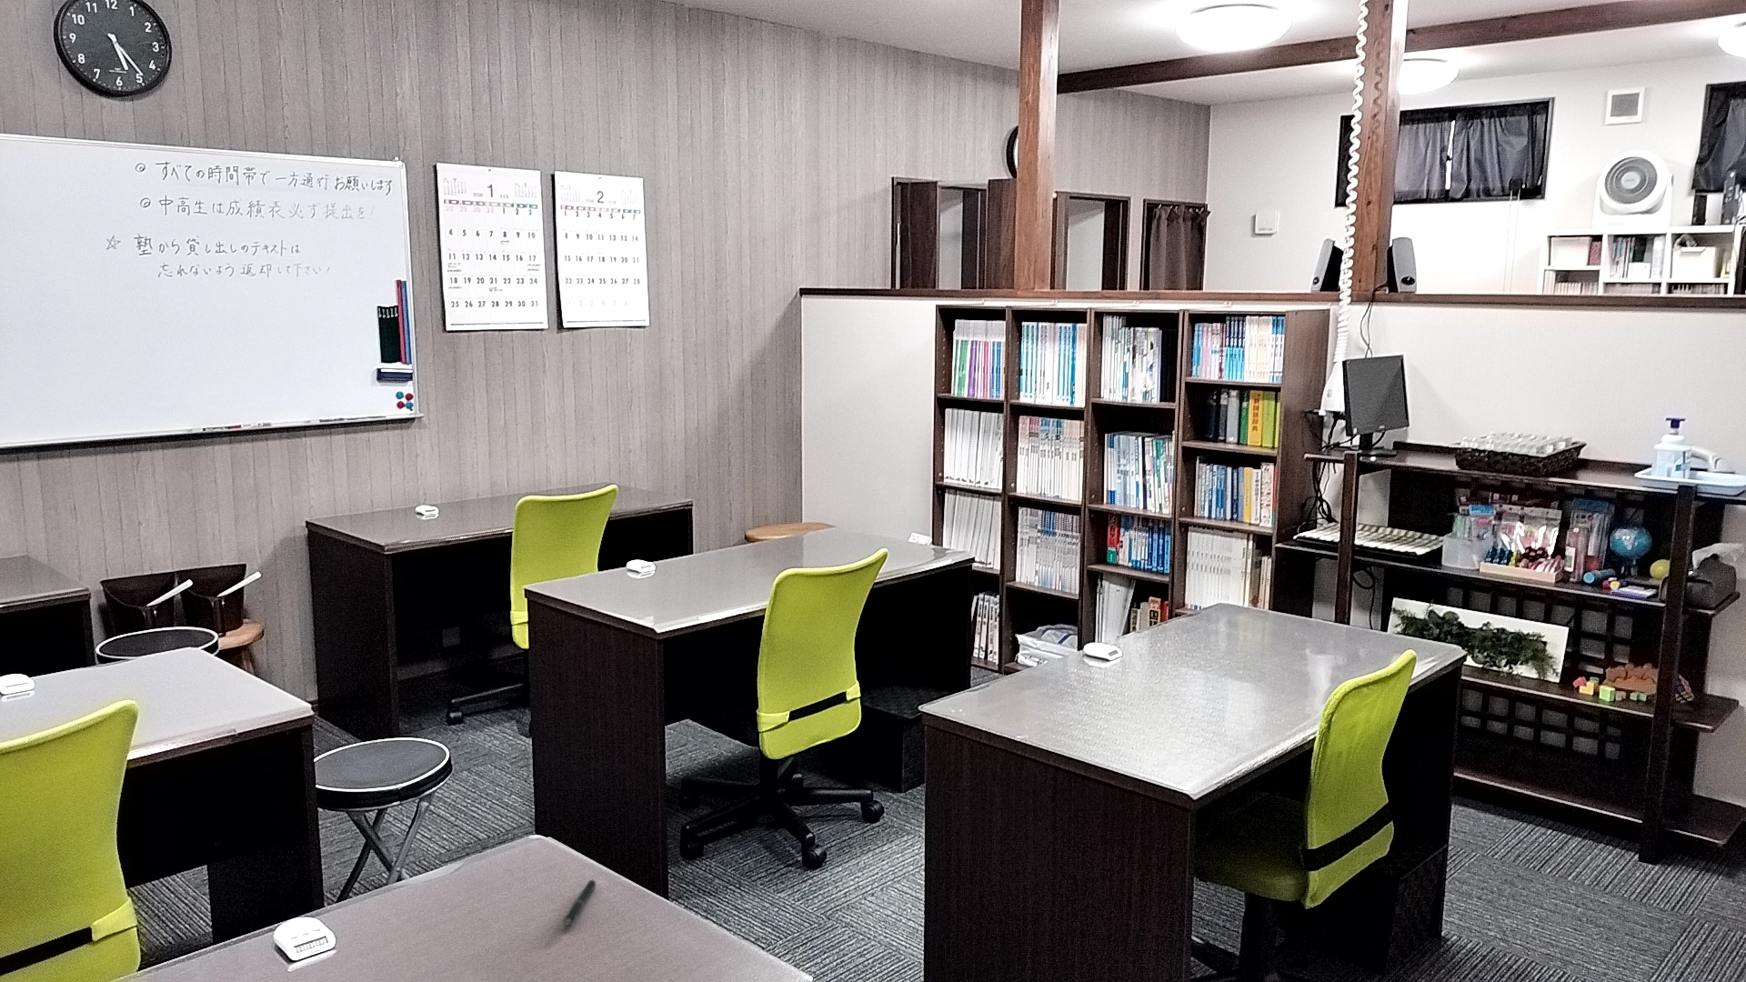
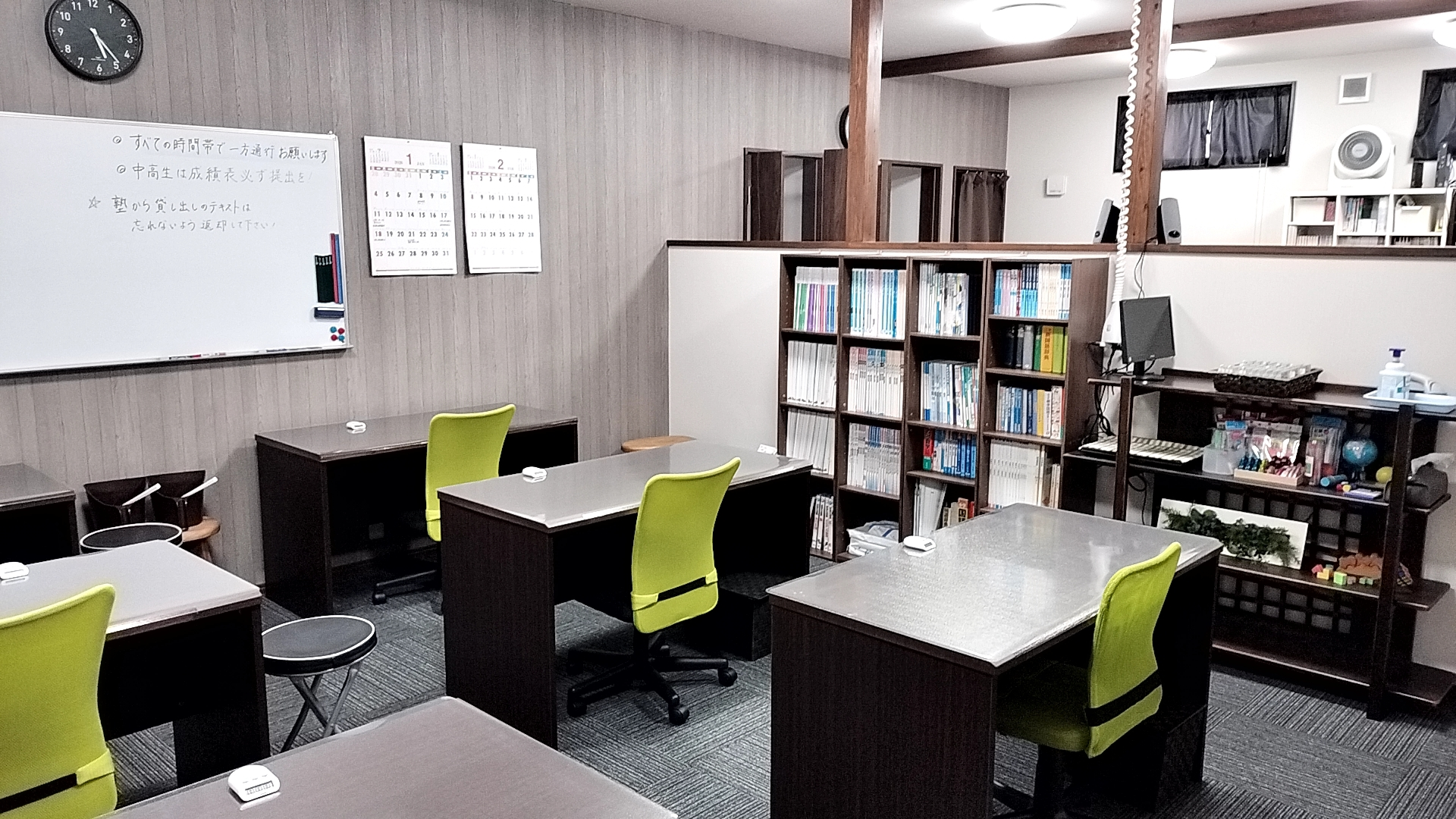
- pen [562,879,596,927]
